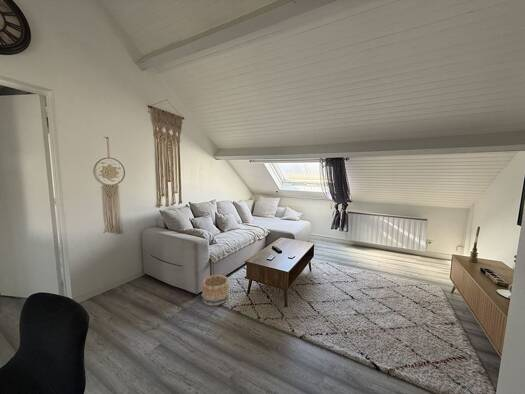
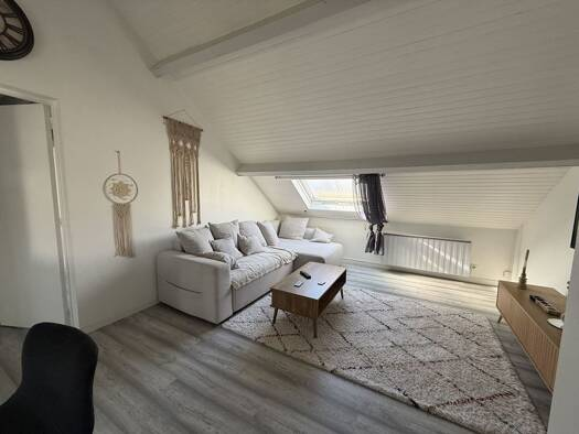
- basket [201,274,230,307]
